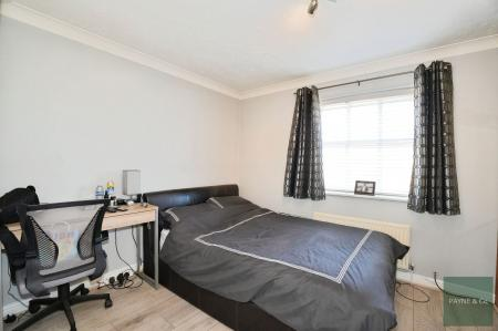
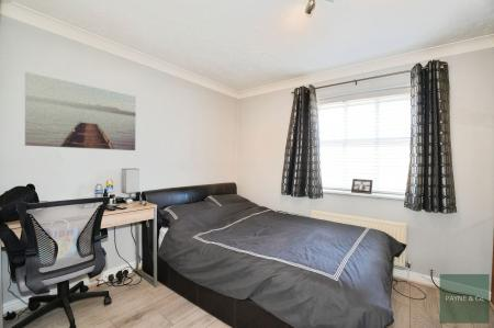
+ wall art [24,71,137,151]
